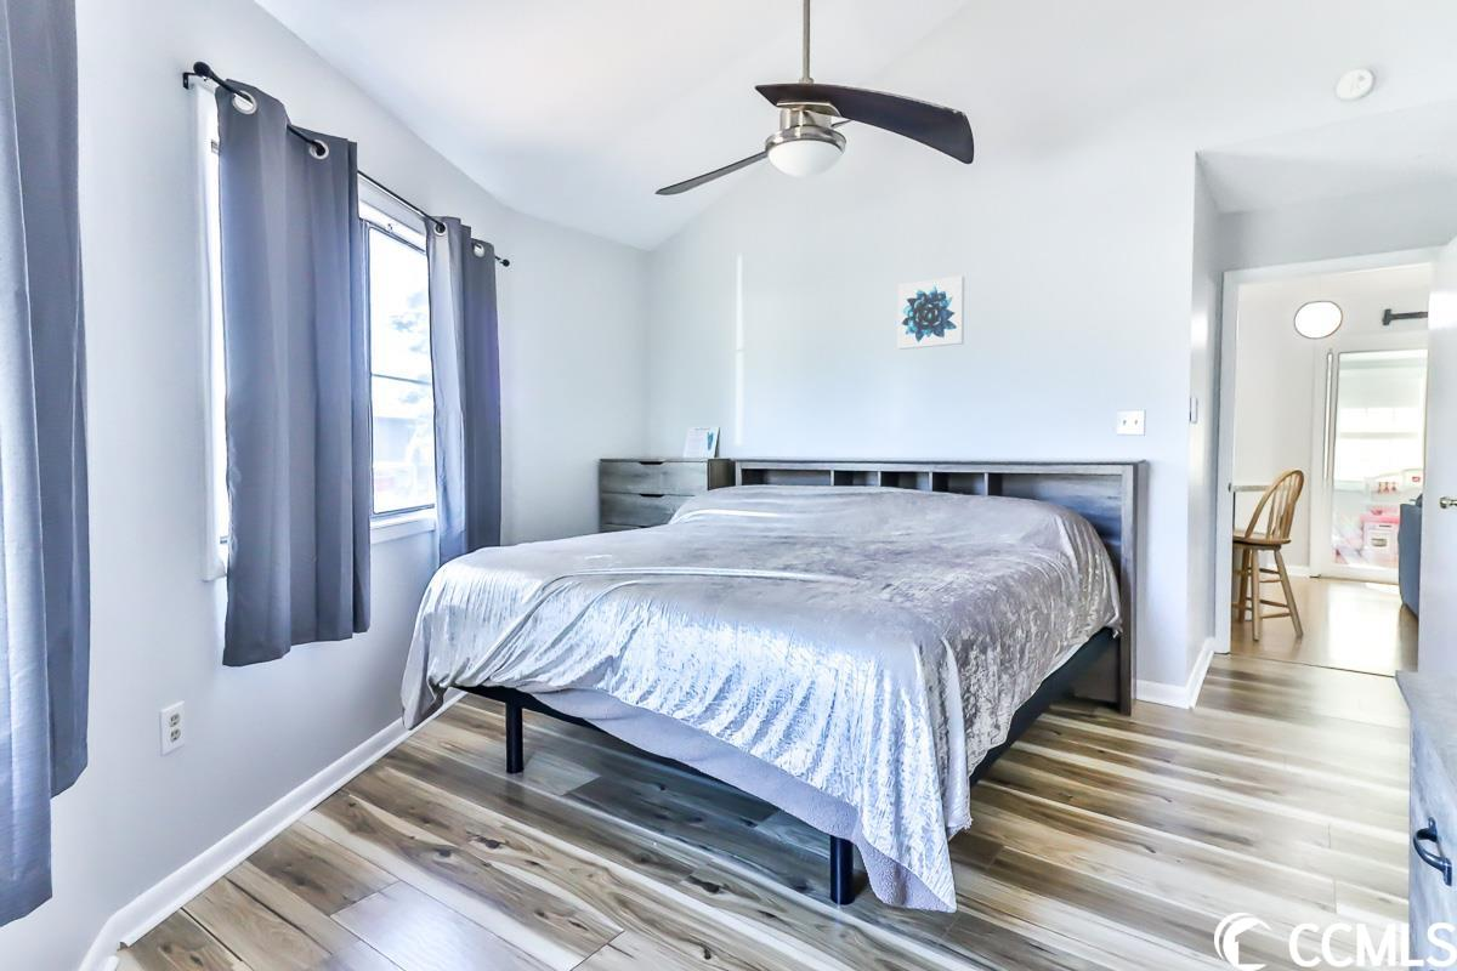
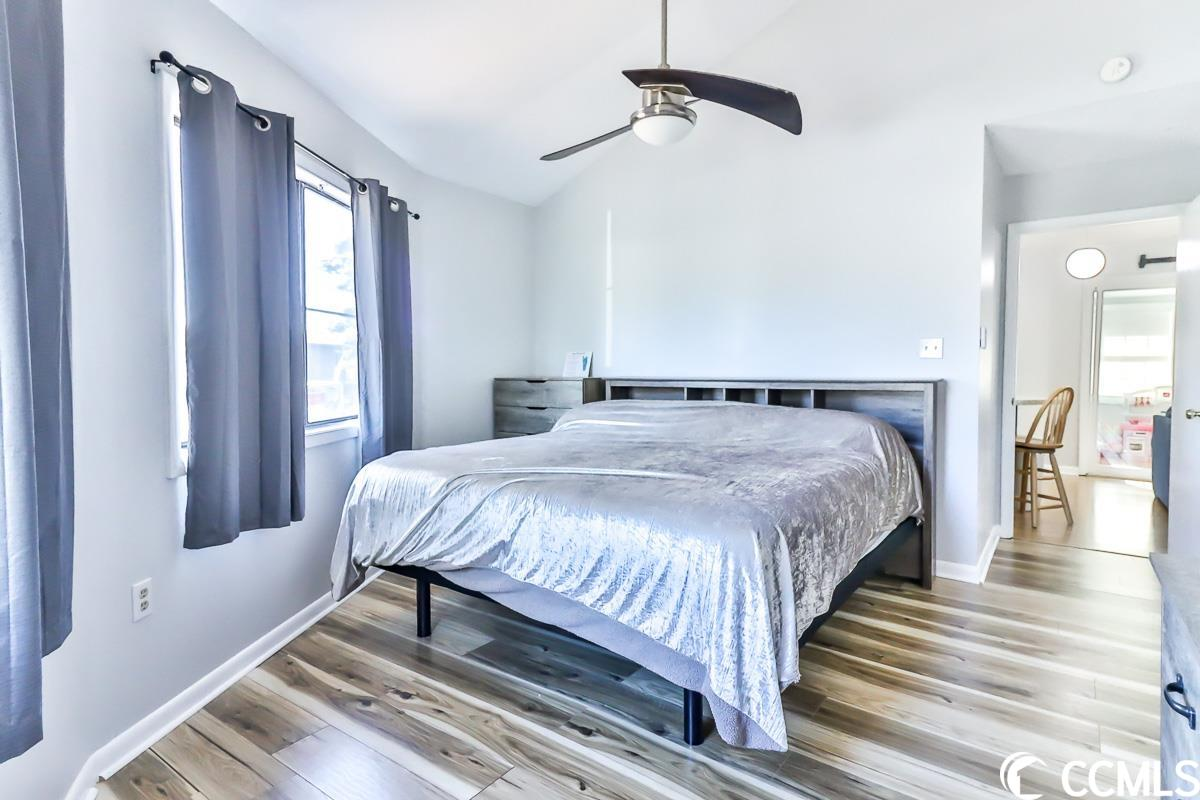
- wall art [897,276,965,351]
